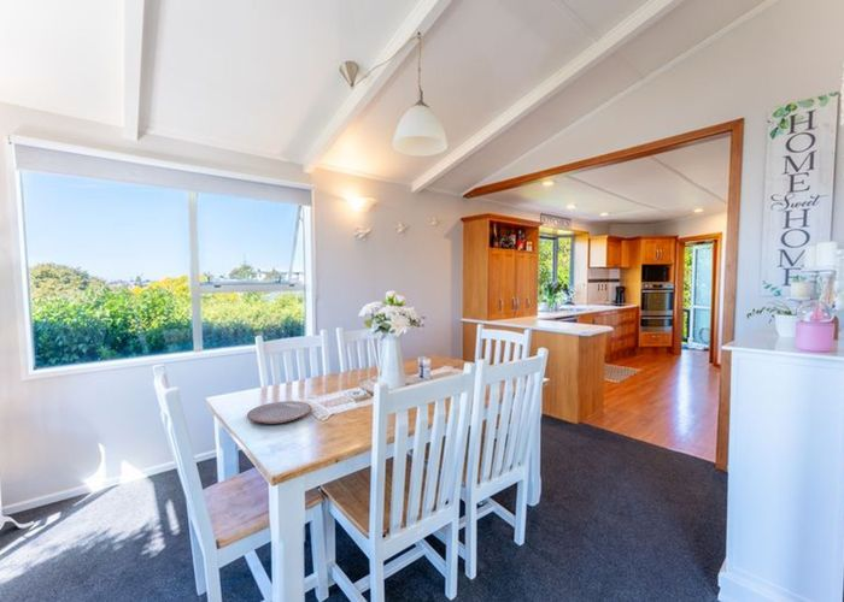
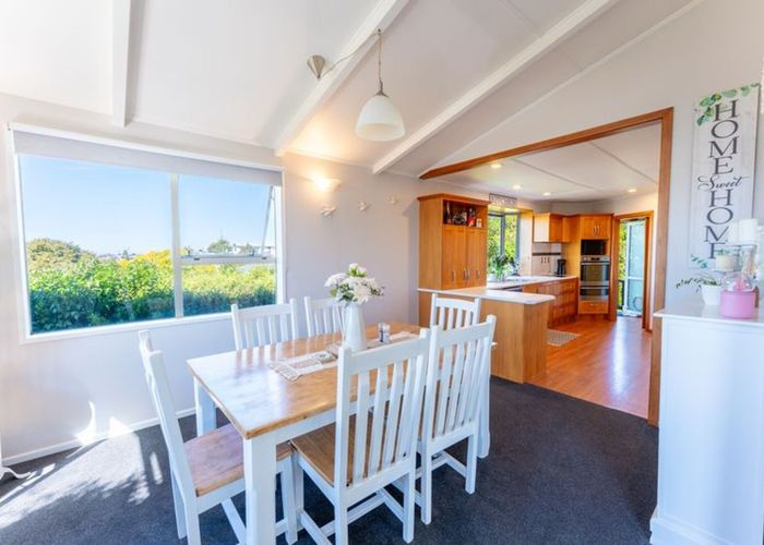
- plate [246,400,312,424]
